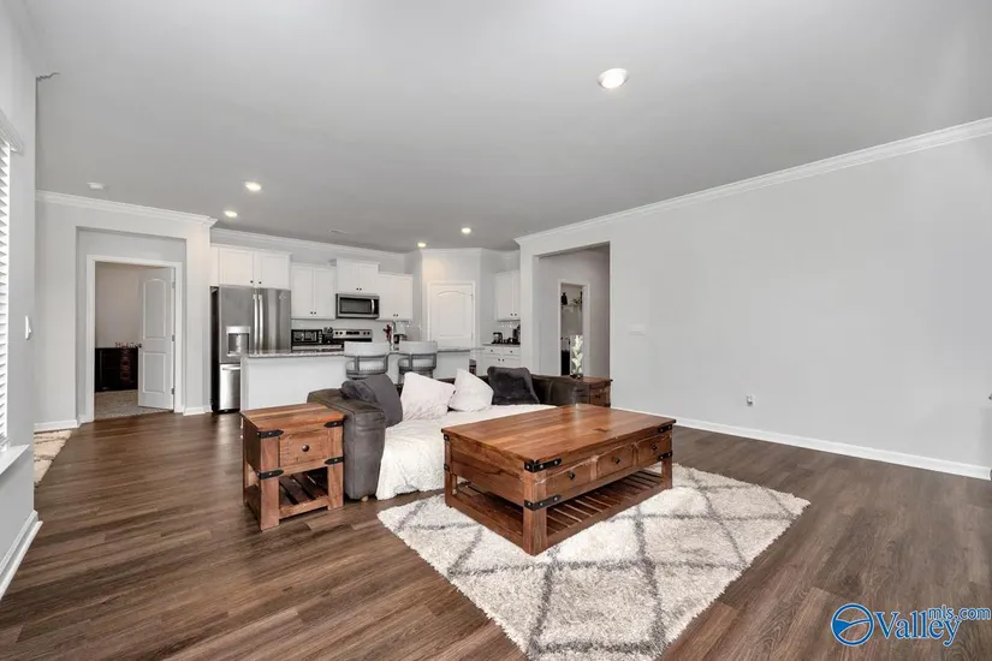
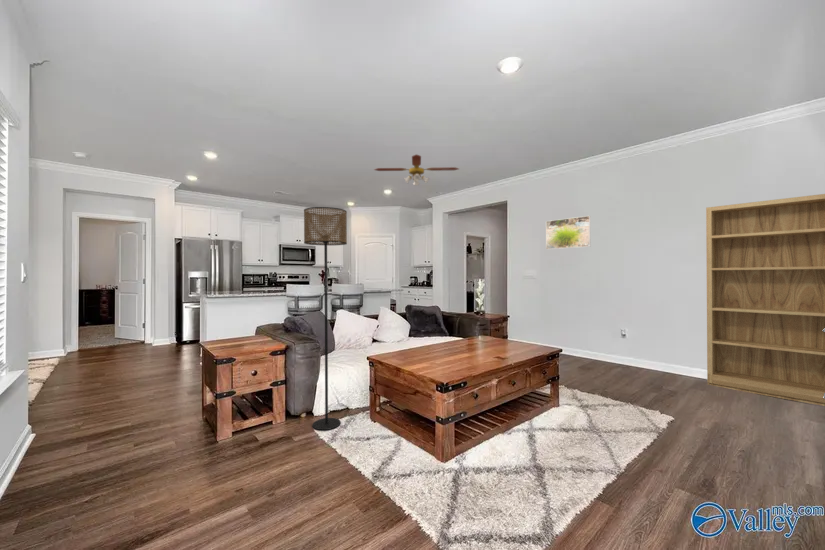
+ ceiling fan [373,153,460,187]
+ floor lamp [303,206,348,431]
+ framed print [545,215,592,250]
+ bookshelf [705,193,825,407]
